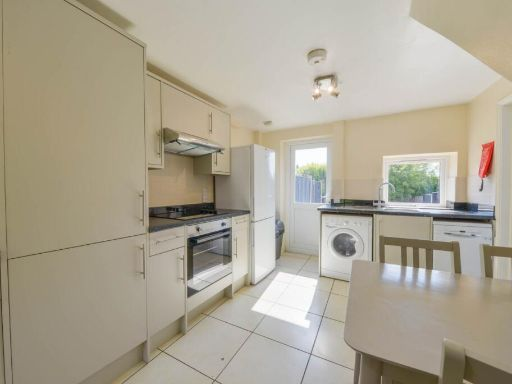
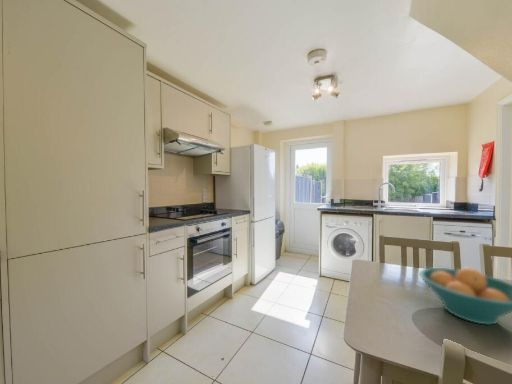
+ fruit bowl [418,267,512,326]
